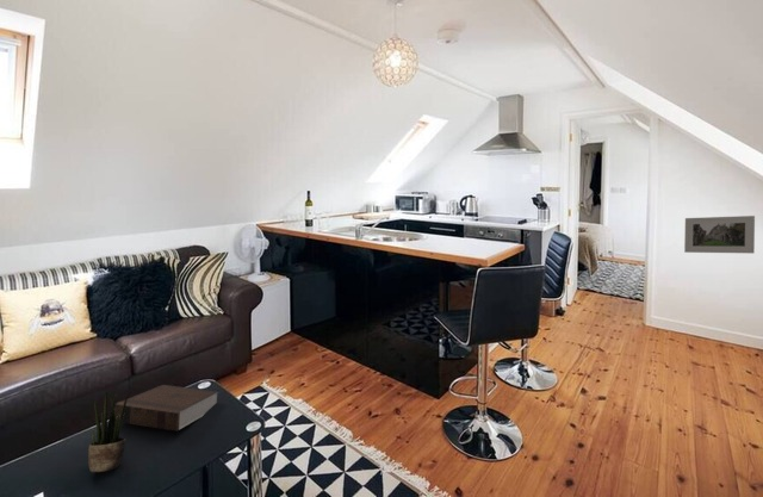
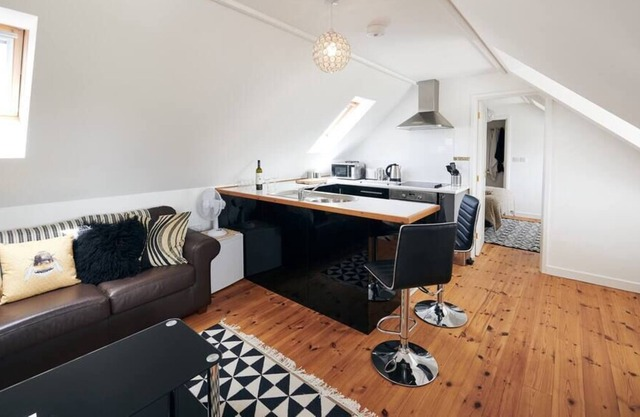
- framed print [683,215,756,255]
- book [114,384,219,433]
- potted plant [87,391,130,473]
